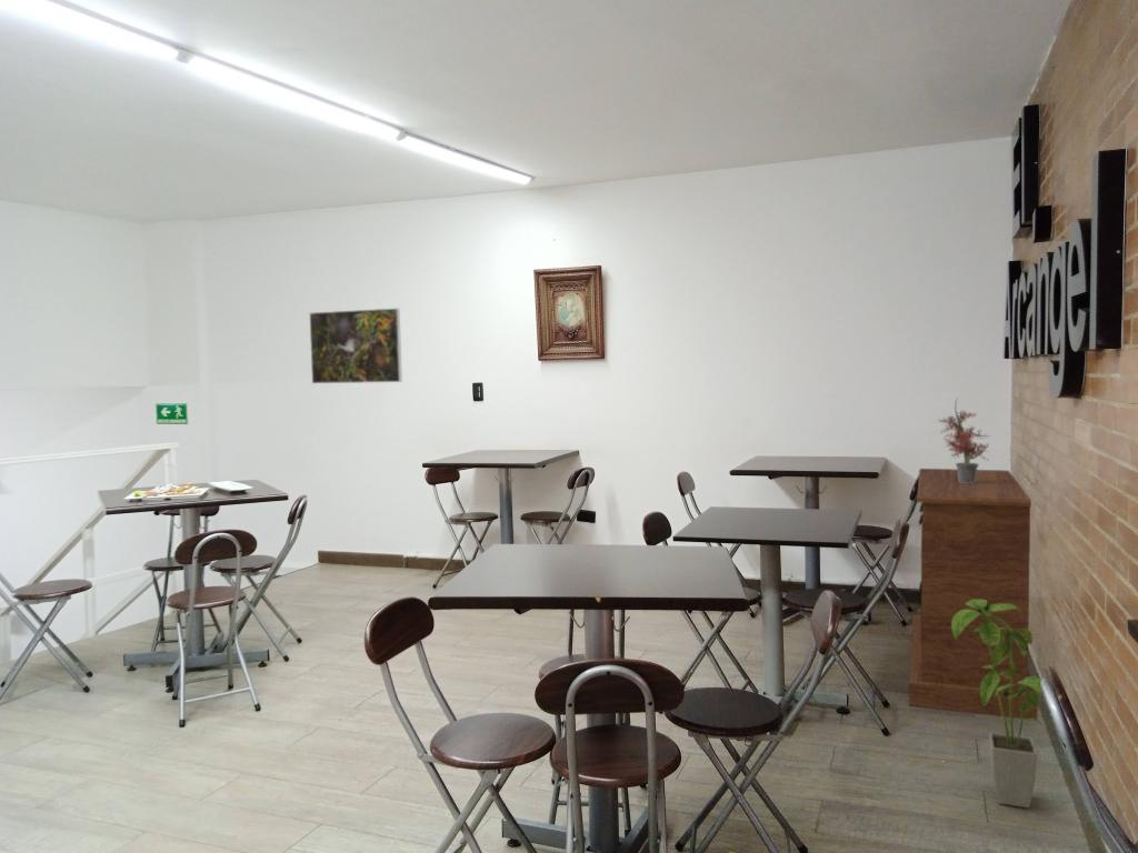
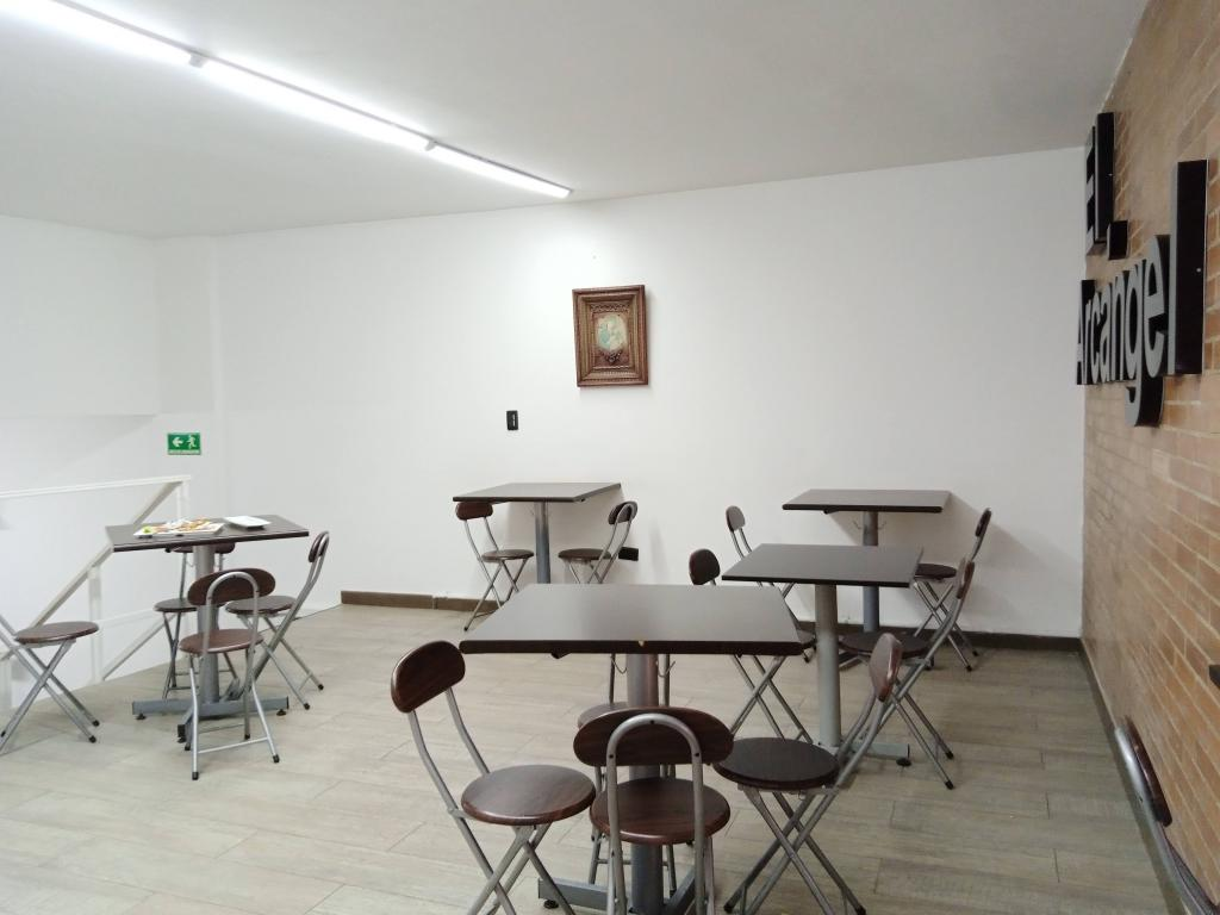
- sideboard [908,468,1038,720]
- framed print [309,307,403,384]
- potted plant [937,395,990,483]
- house plant [951,599,1044,809]
